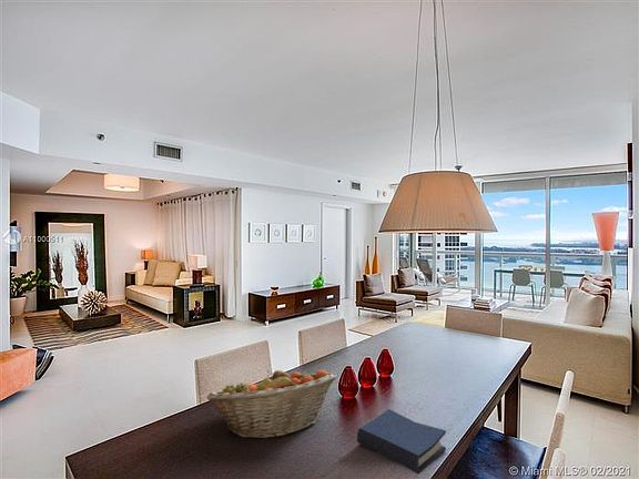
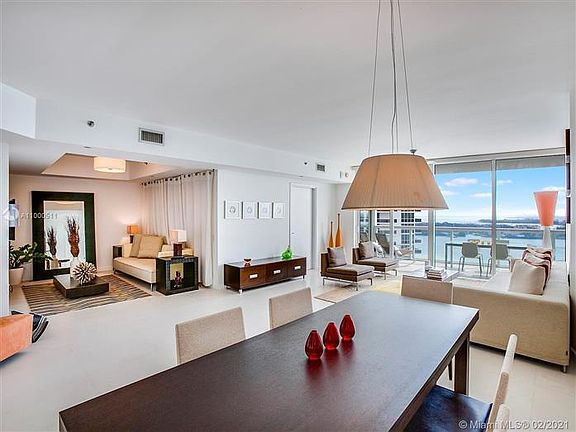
- fruit basket [206,369,337,439]
- hardback book [356,408,447,476]
